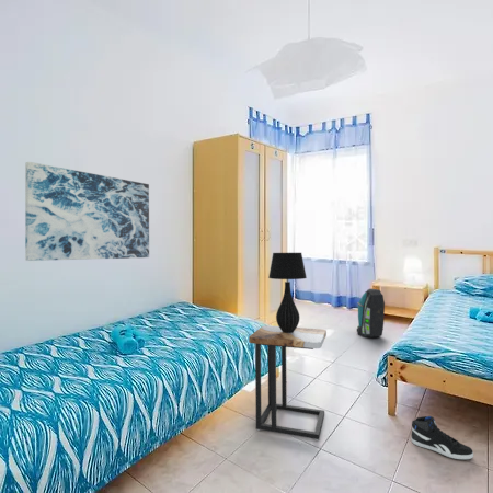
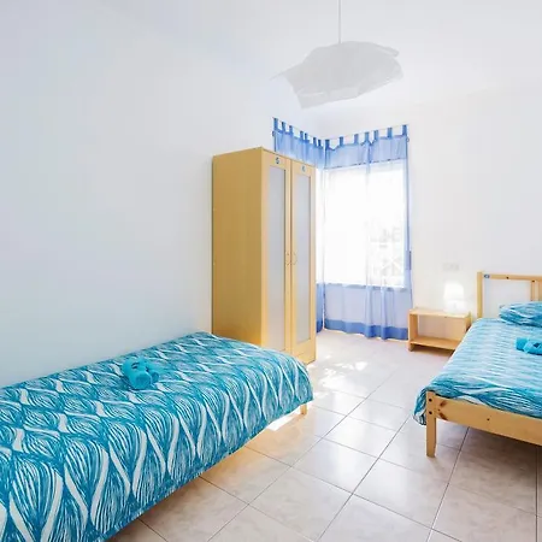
- table lamp [267,252,308,333]
- wall art [24,161,150,262]
- side table [248,324,328,442]
- sneaker [410,415,474,460]
- backpack [356,288,386,339]
